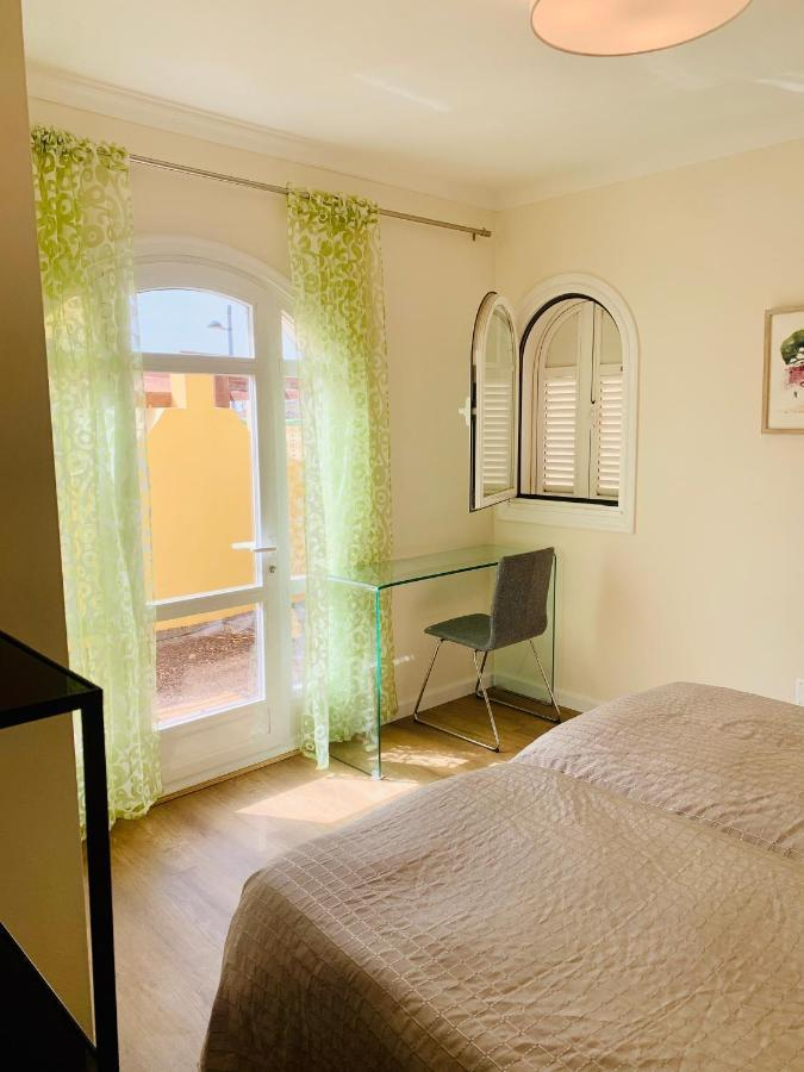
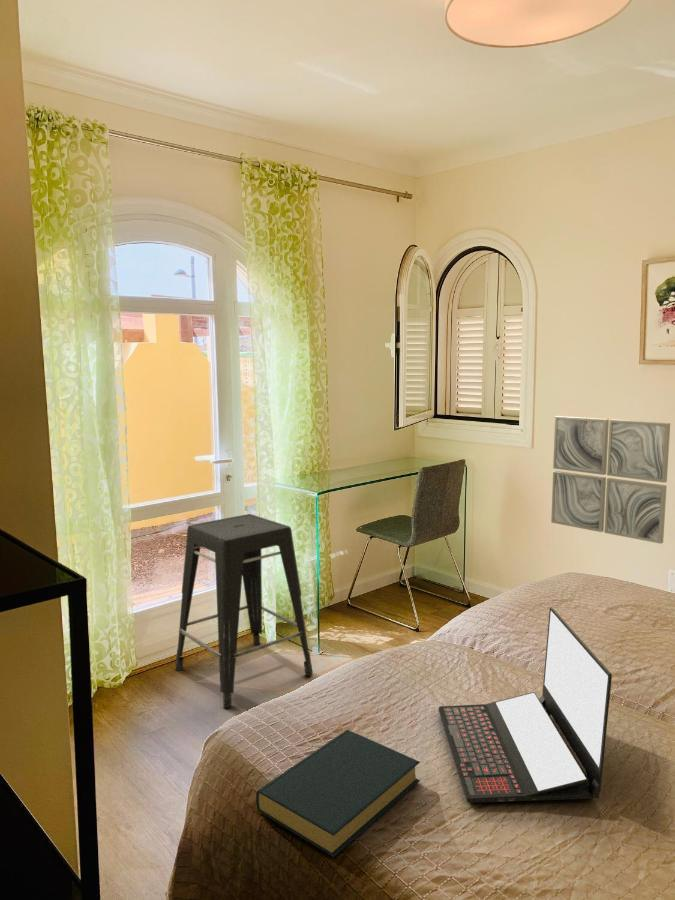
+ wall art [550,415,671,545]
+ hardback book [255,729,421,858]
+ laptop [438,606,613,804]
+ stool [174,513,314,709]
